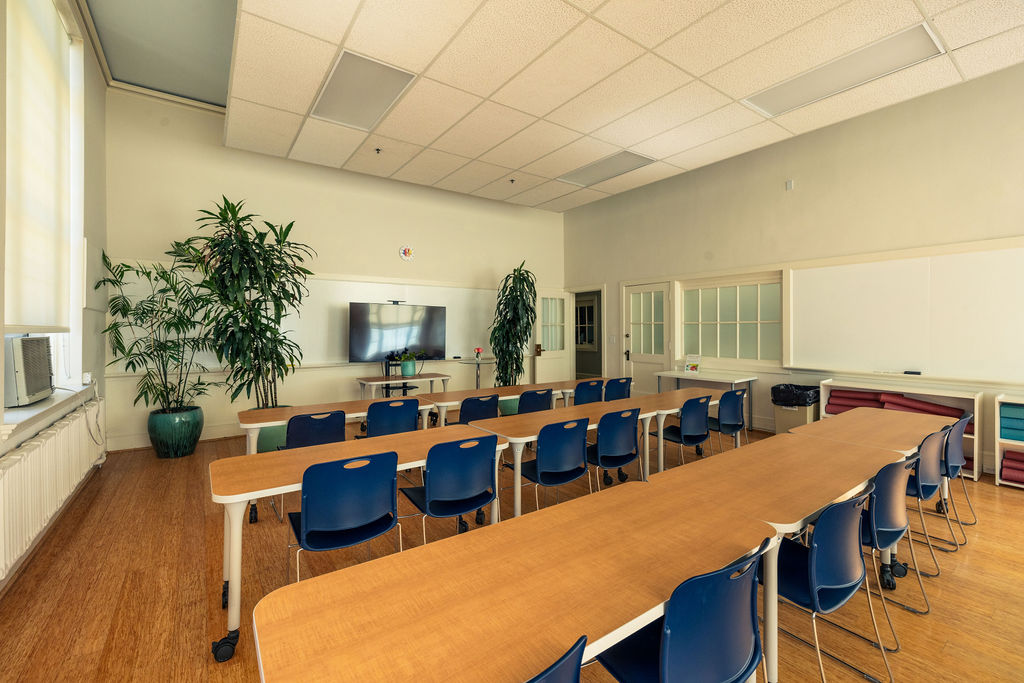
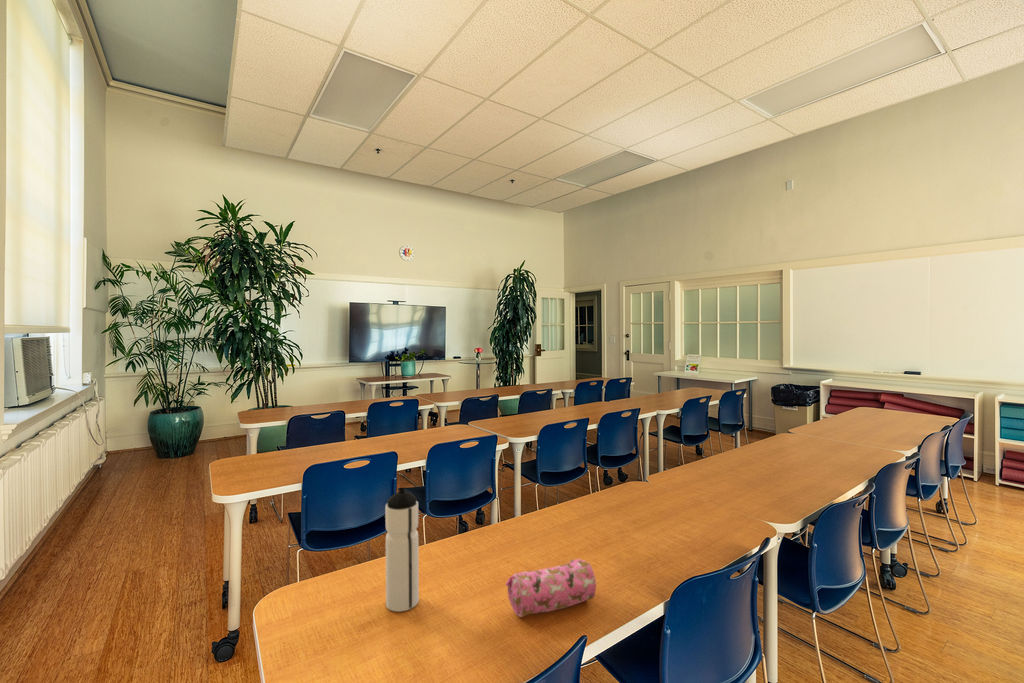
+ water bottle [384,487,420,613]
+ pencil case [505,558,597,618]
